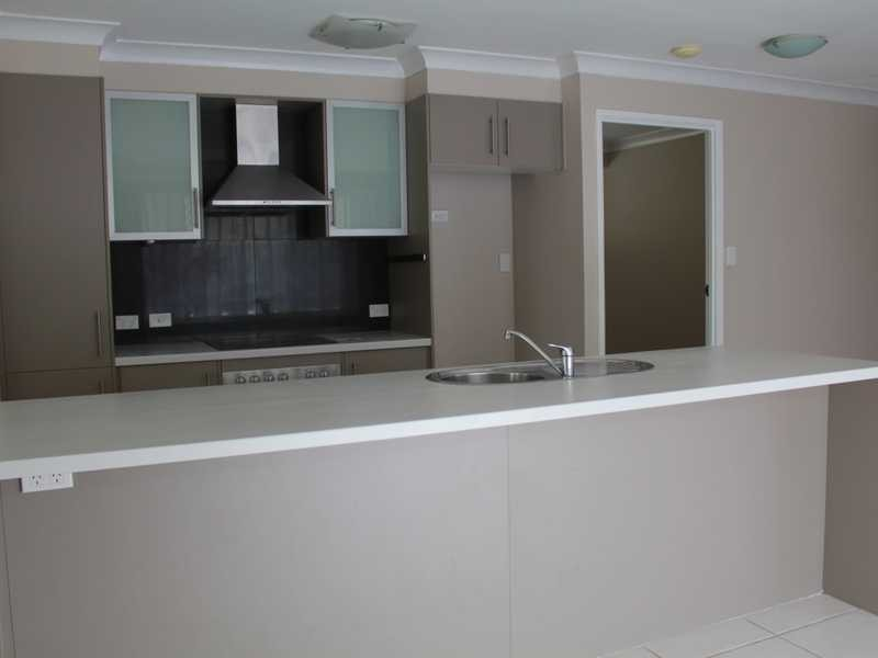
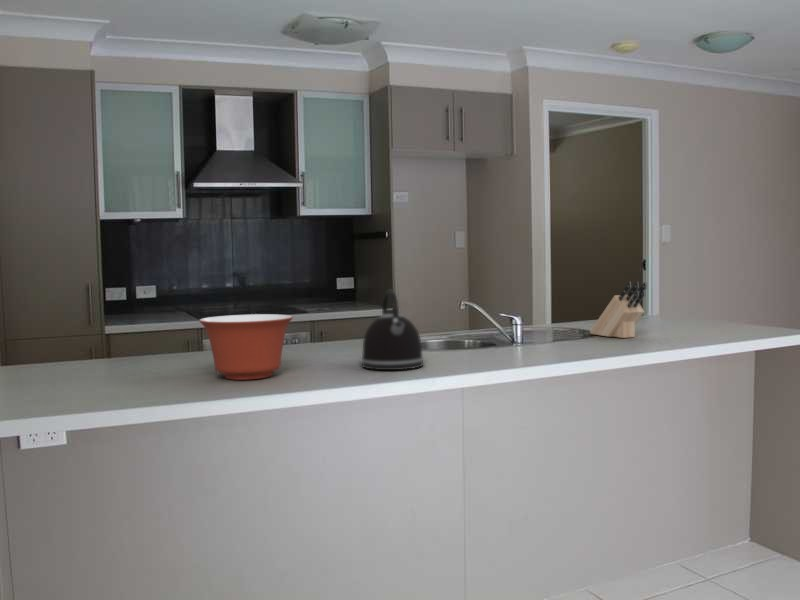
+ mixing bowl [198,313,294,381]
+ knife block [589,281,648,339]
+ kettle [360,289,425,371]
